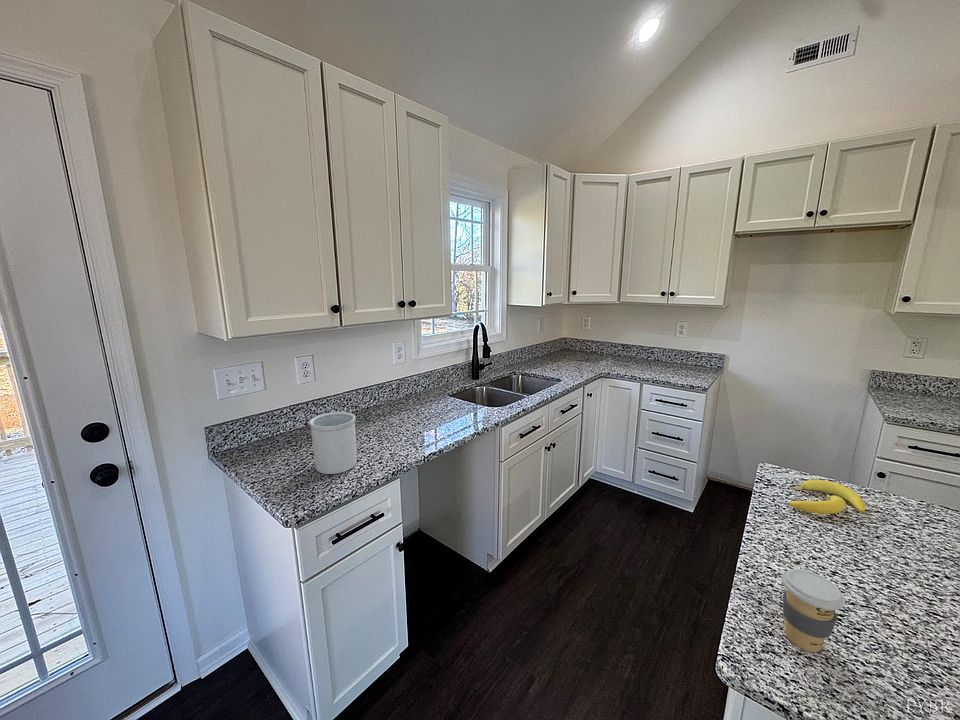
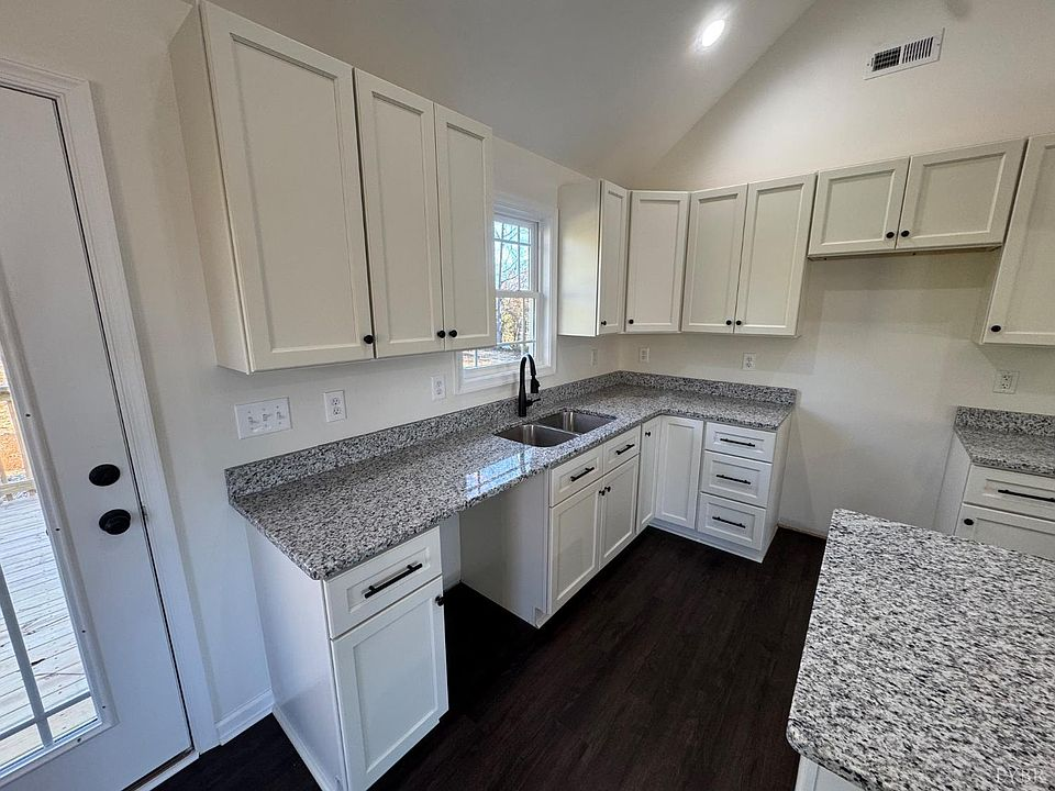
- banana [788,479,867,515]
- utensil holder [309,411,357,475]
- coffee cup [781,568,846,653]
